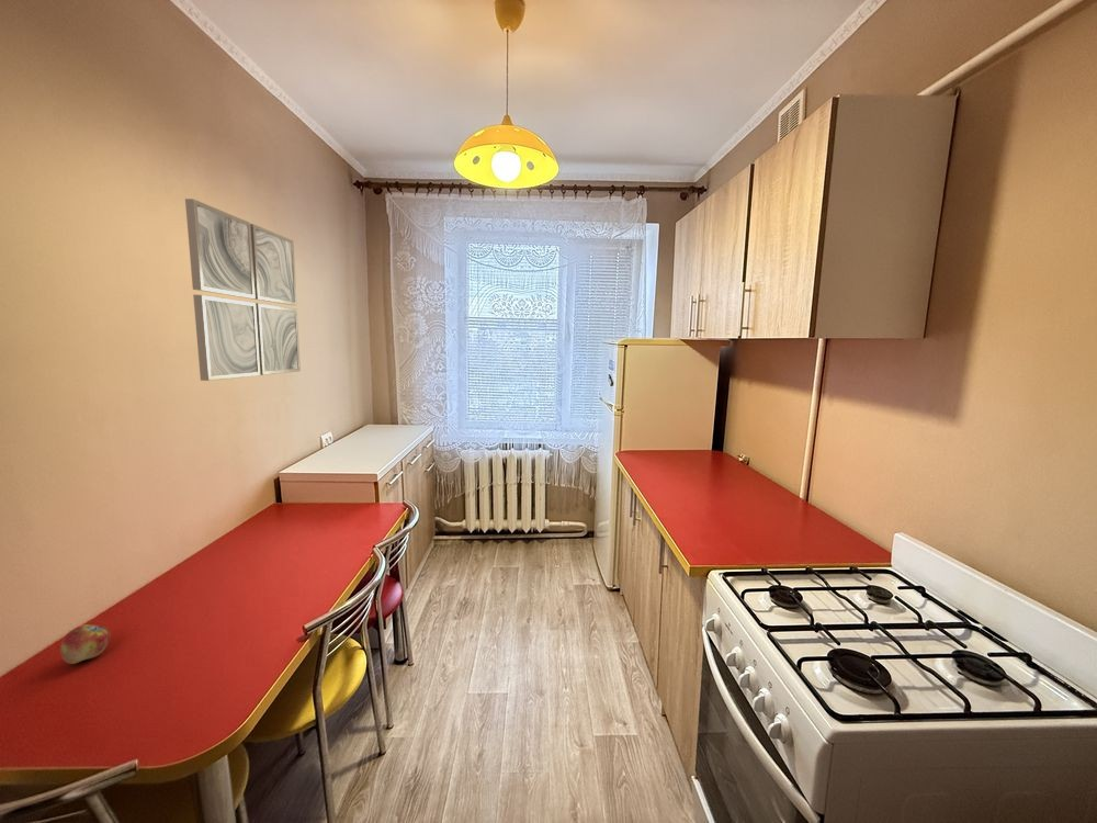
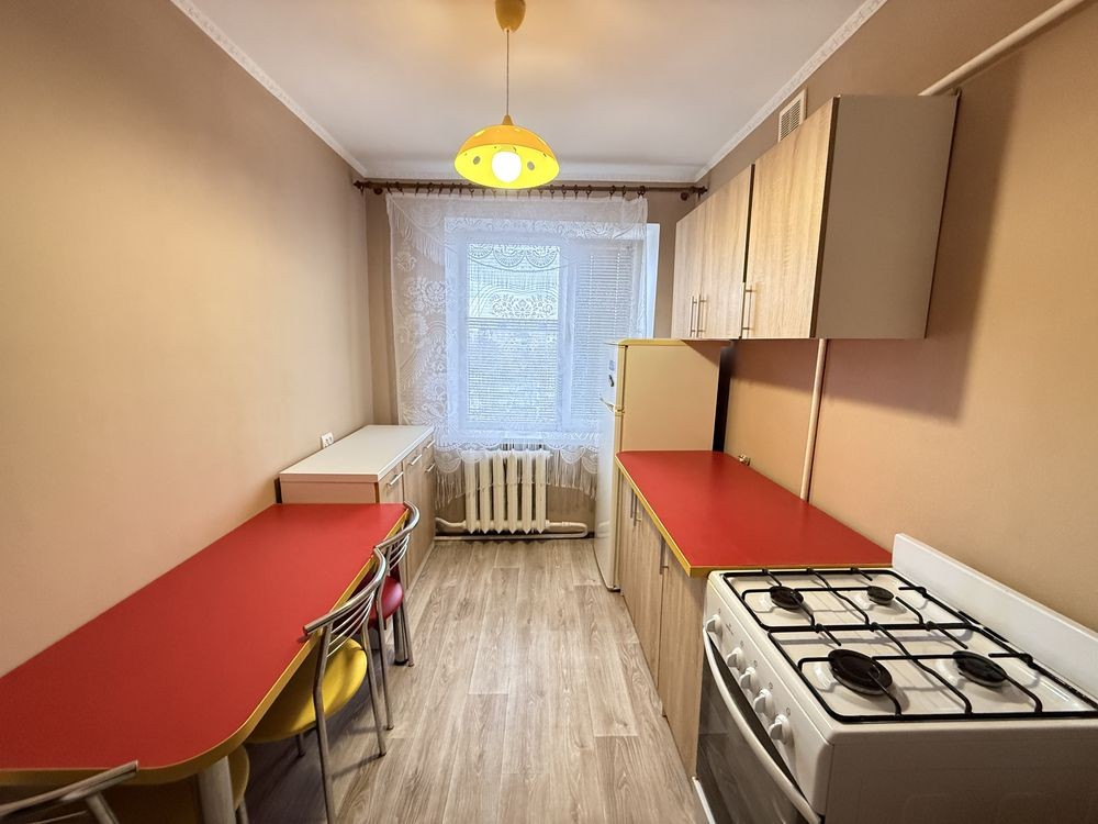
- wall art [184,198,302,382]
- fruit [59,623,112,665]
